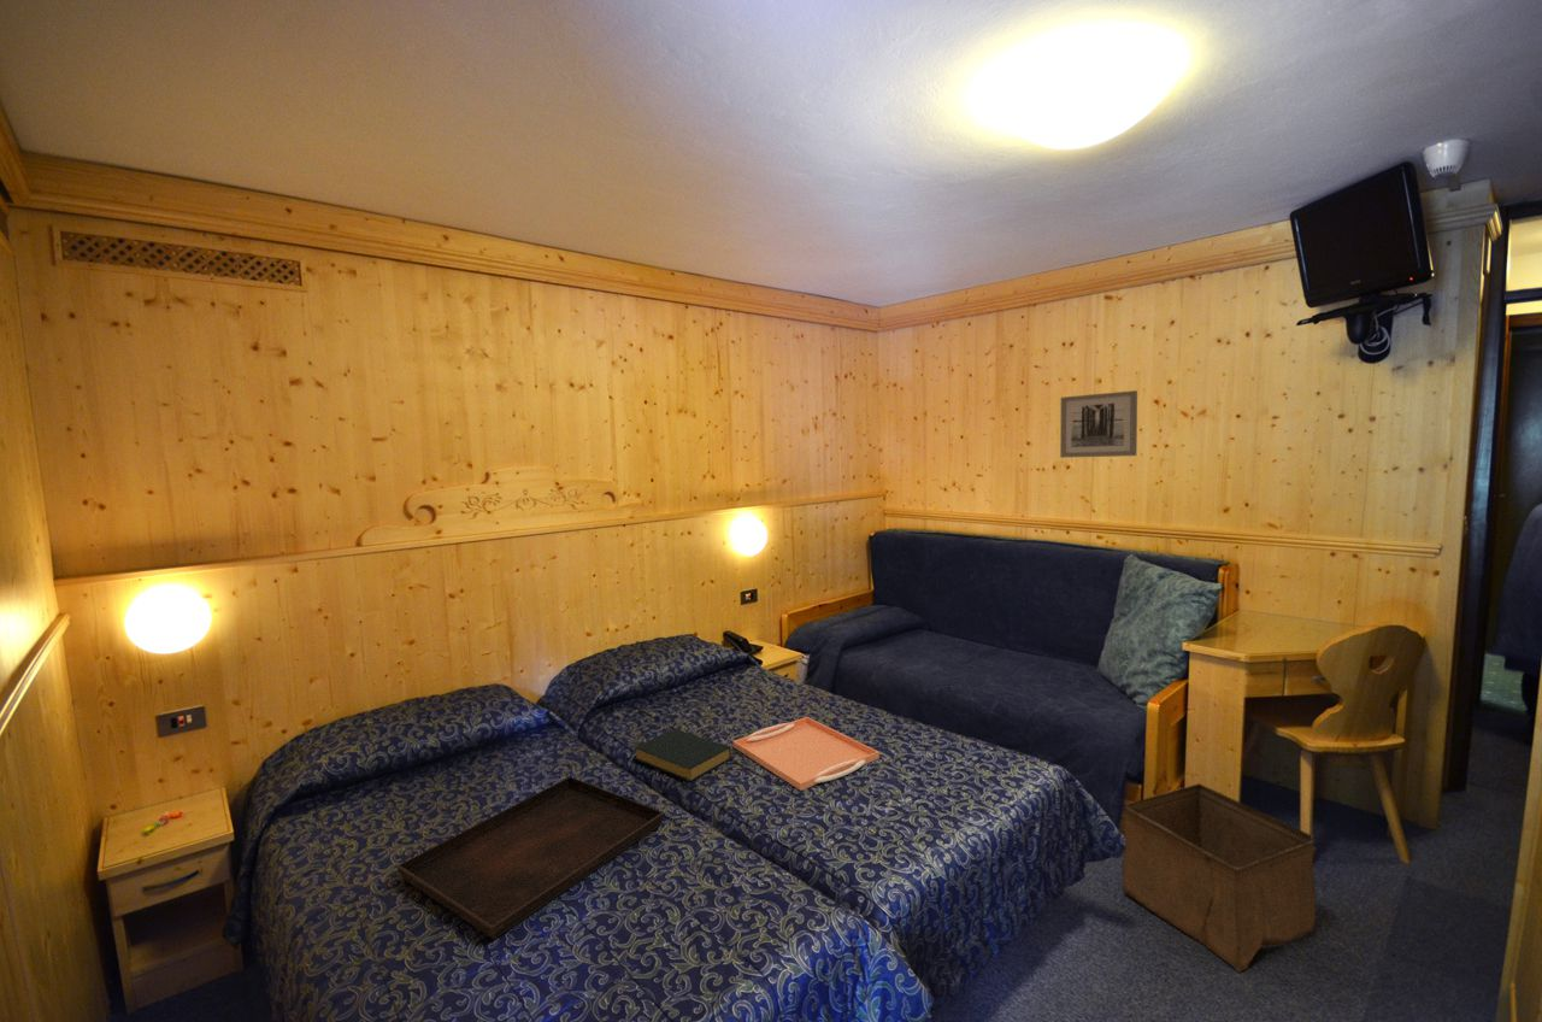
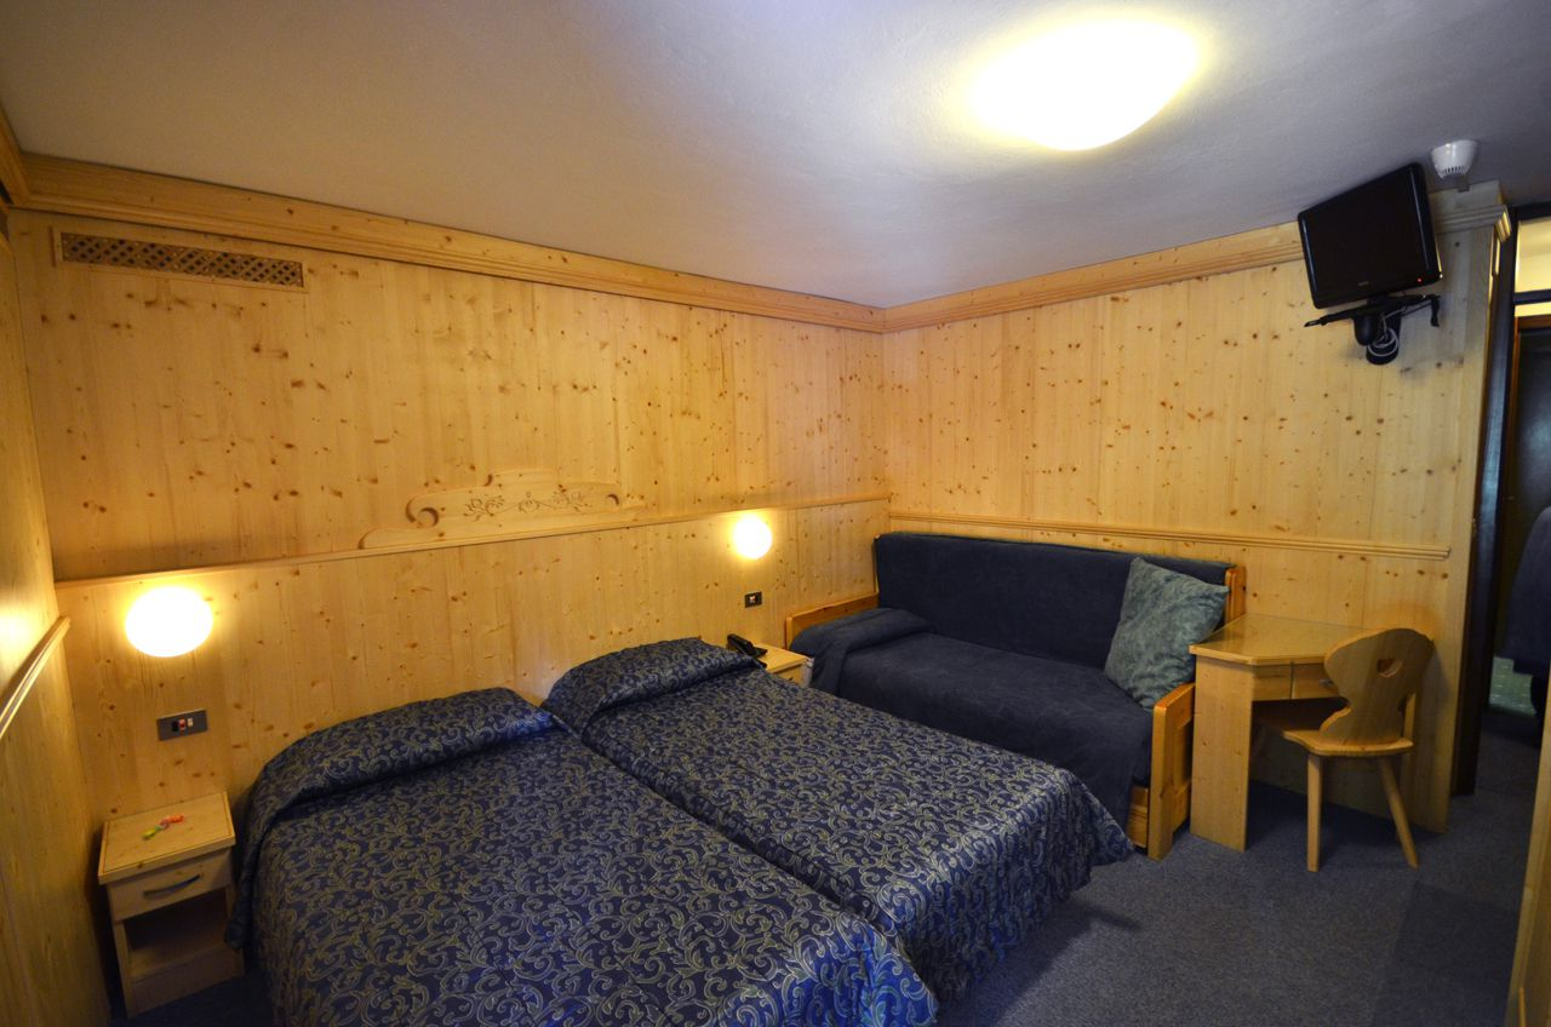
- hardback book [632,728,732,783]
- storage bin [1122,782,1318,973]
- serving tray [732,716,881,792]
- serving tray [396,776,665,940]
- wall art [1059,389,1138,459]
